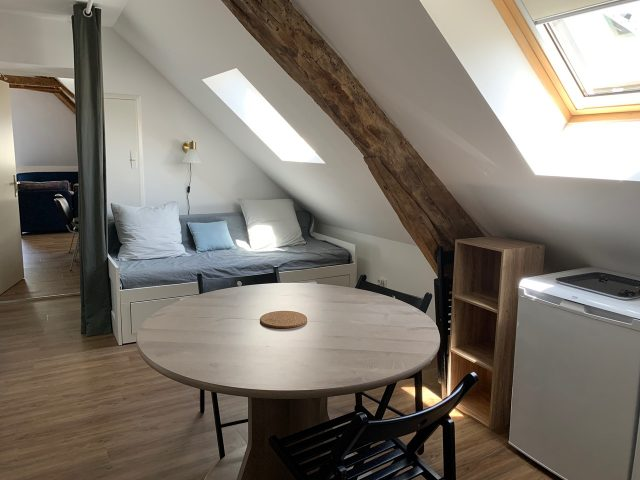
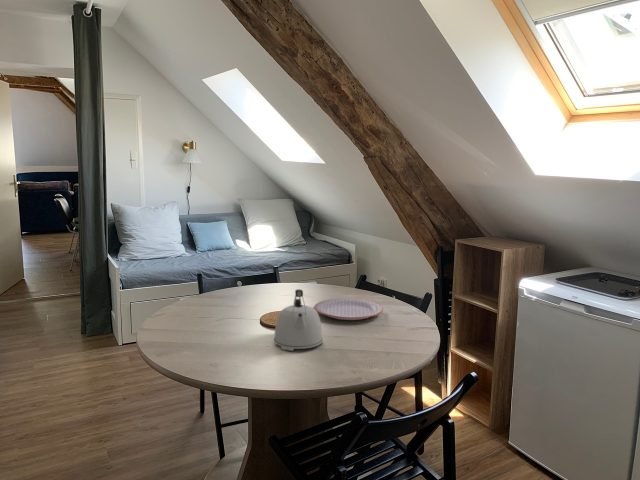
+ plate [313,297,384,321]
+ kettle [273,288,324,352]
